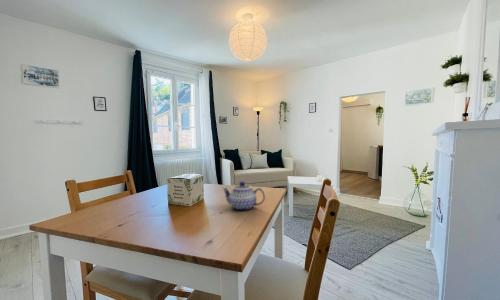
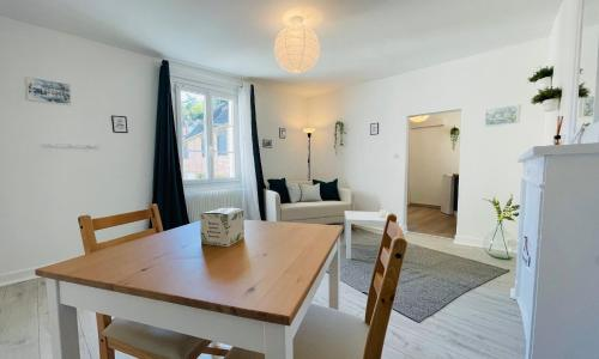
- teapot [222,180,266,211]
